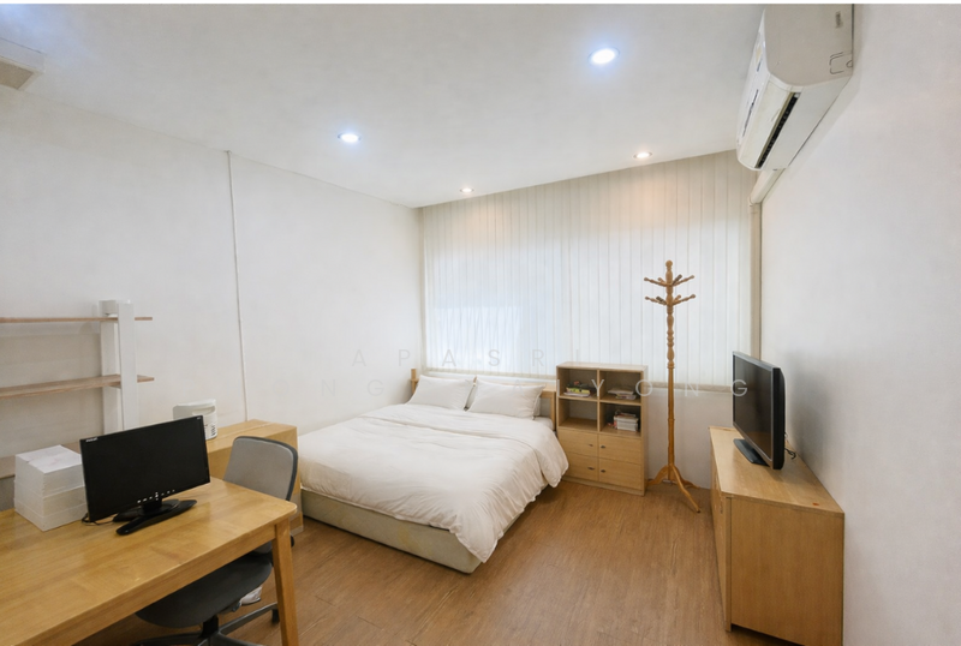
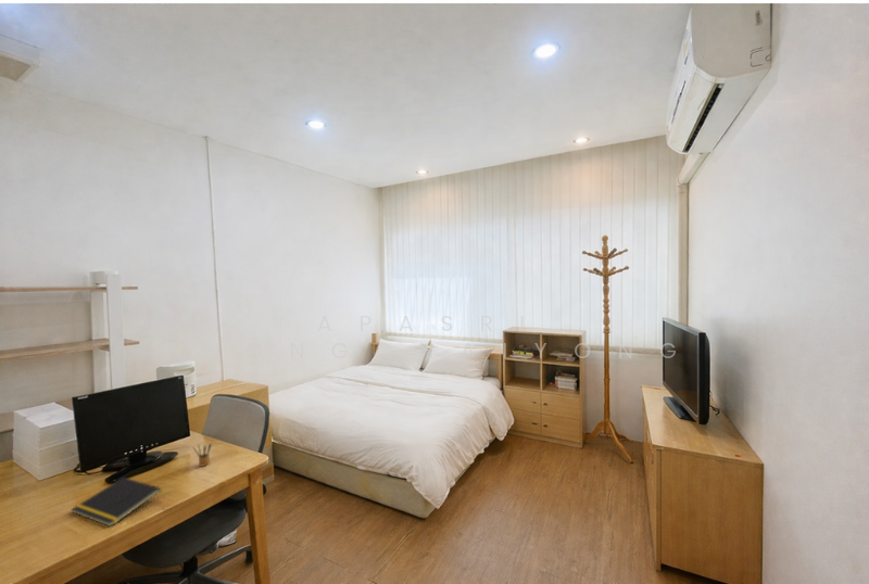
+ notepad [71,477,162,528]
+ pencil box [192,441,214,468]
